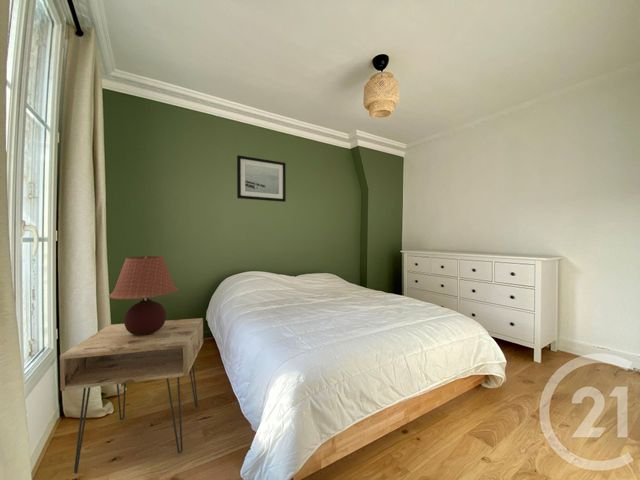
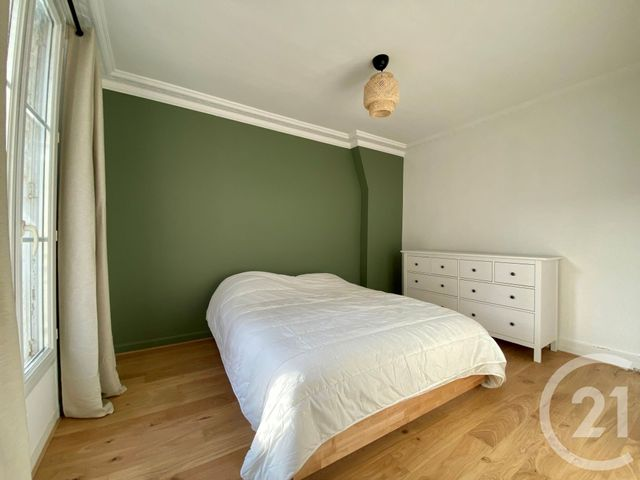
- wall art [236,154,287,203]
- table lamp [107,255,180,335]
- nightstand [59,317,204,475]
